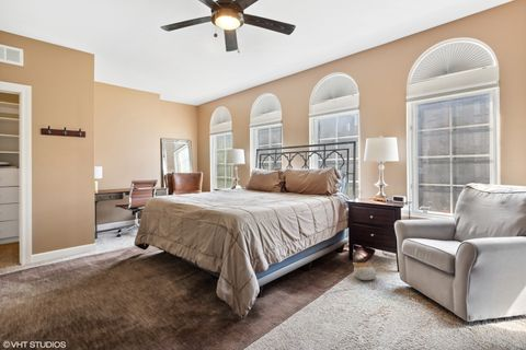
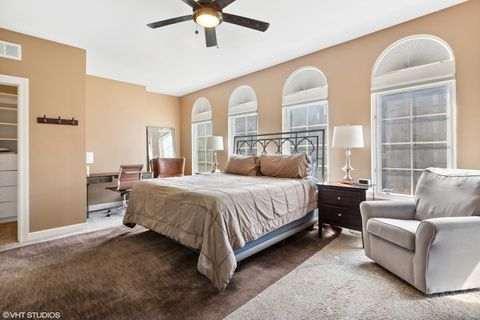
- plush toy [352,261,379,281]
